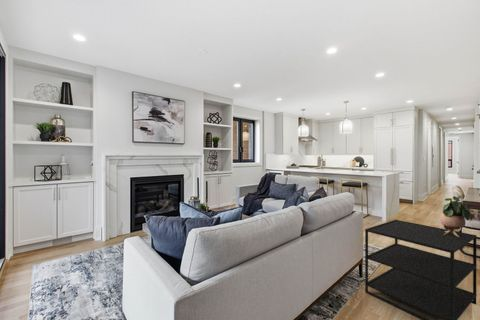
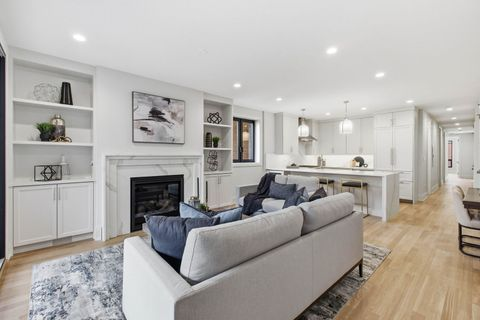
- side table [364,219,478,320]
- potted plant [439,194,472,237]
